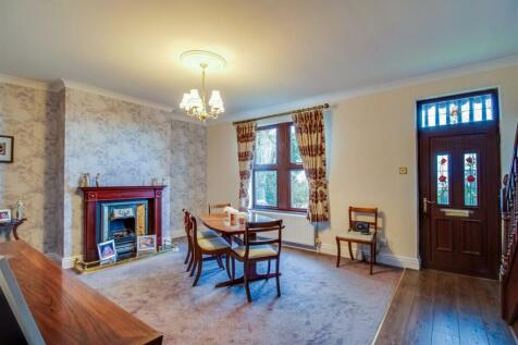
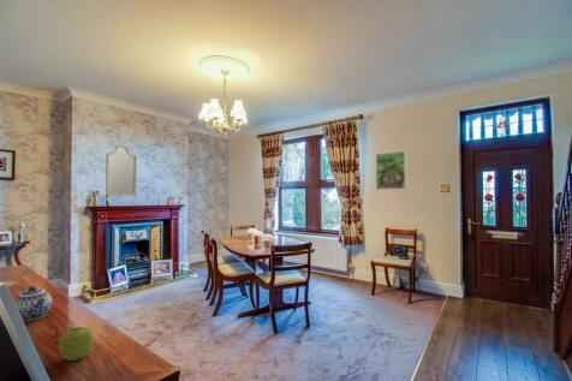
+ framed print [375,150,407,190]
+ fruit [58,326,95,362]
+ teapot [13,285,53,322]
+ home mirror [105,144,138,197]
